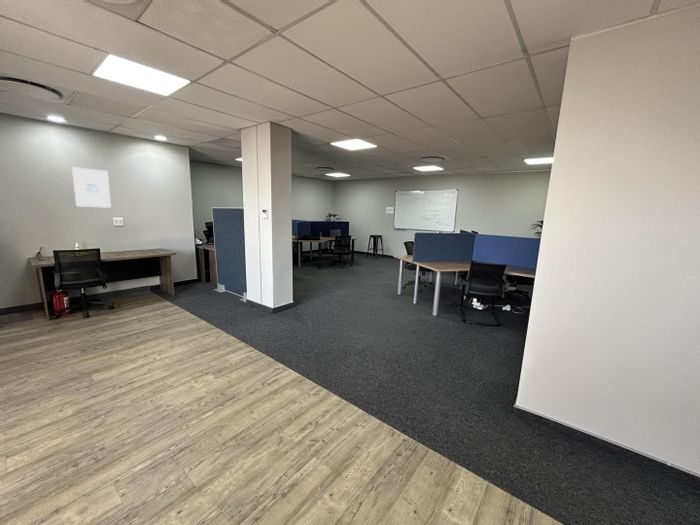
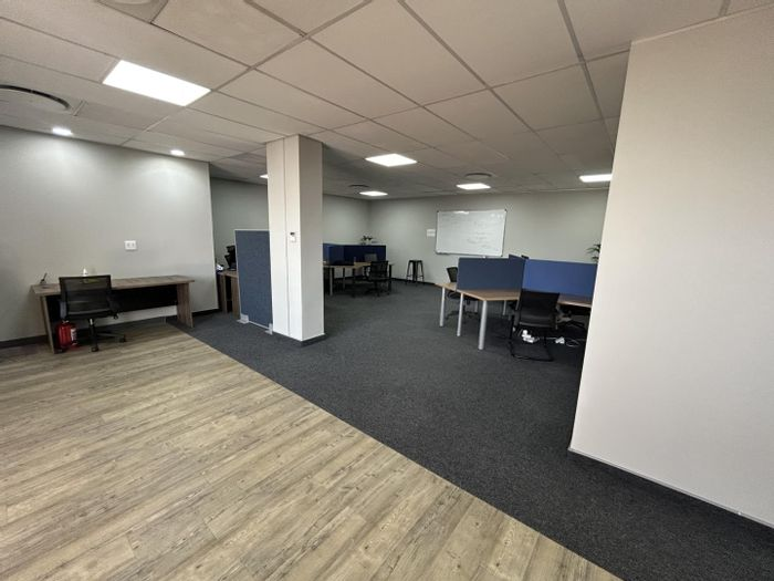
- wall art [71,166,112,209]
